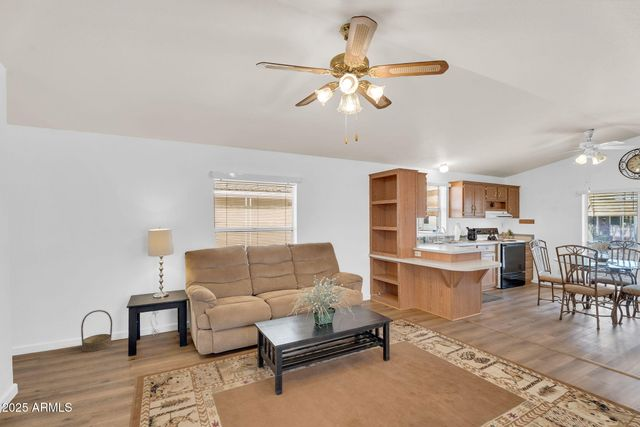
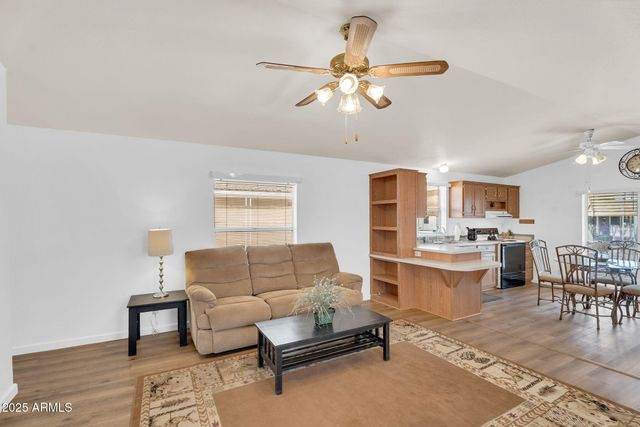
- basket [80,309,113,353]
